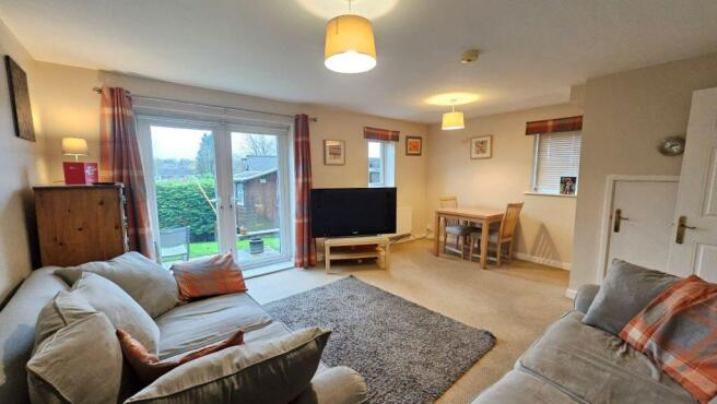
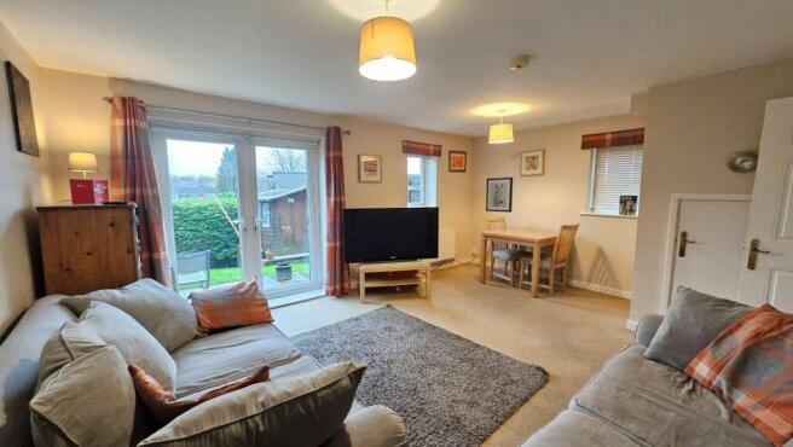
+ wall art [485,176,514,214]
